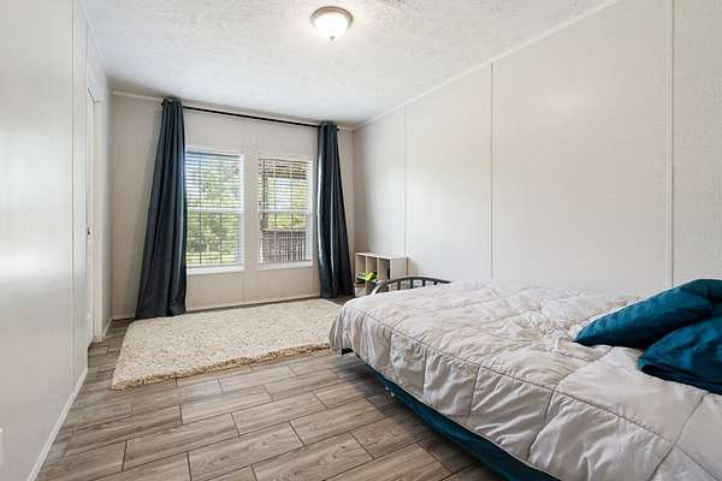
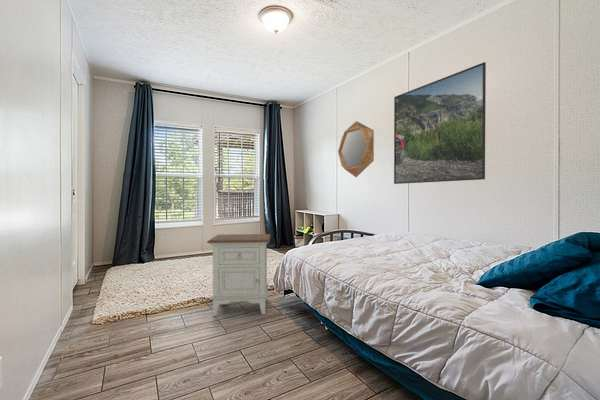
+ nightstand [206,233,272,317]
+ home mirror [337,120,375,178]
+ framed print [393,61,487,185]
